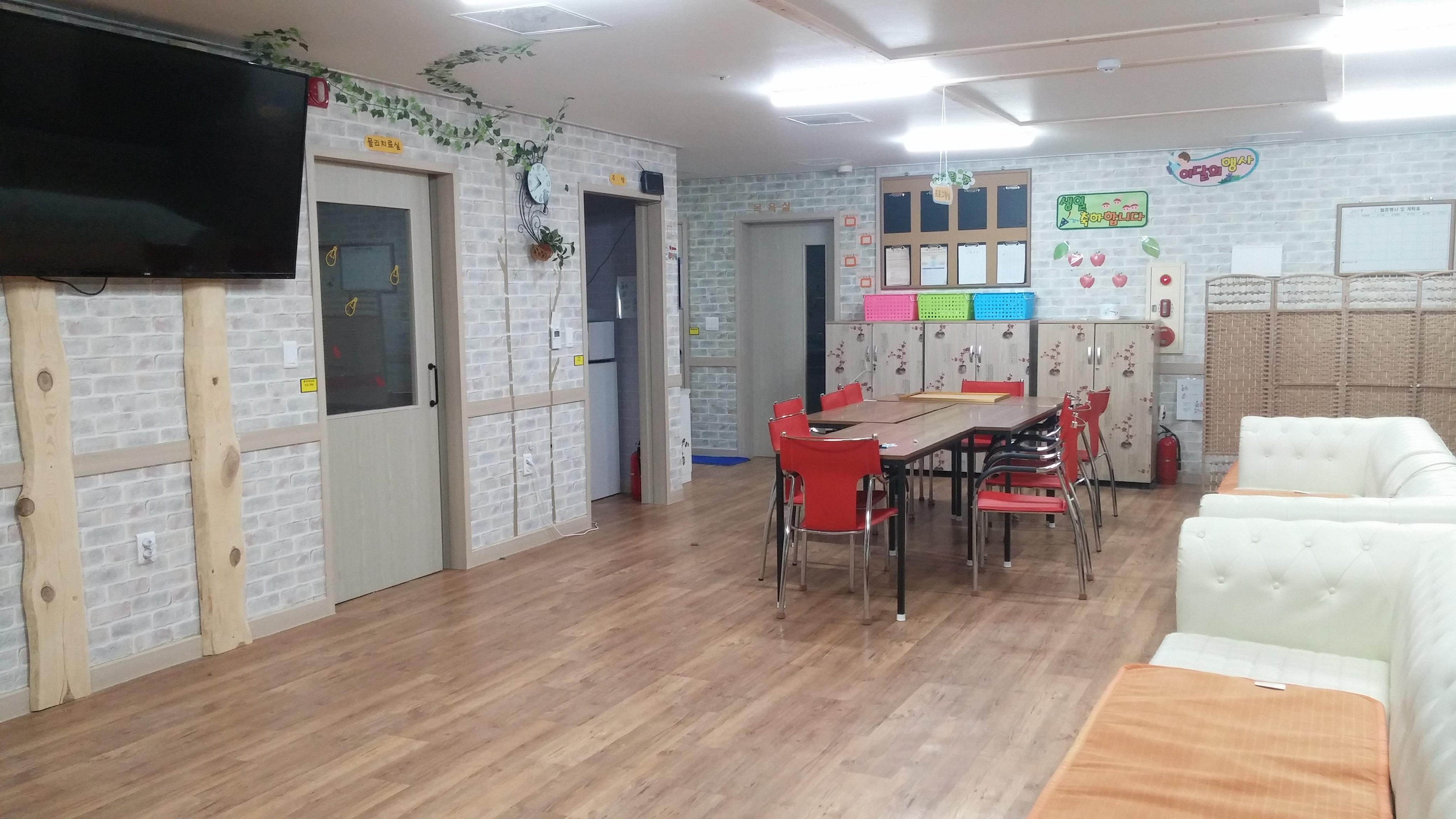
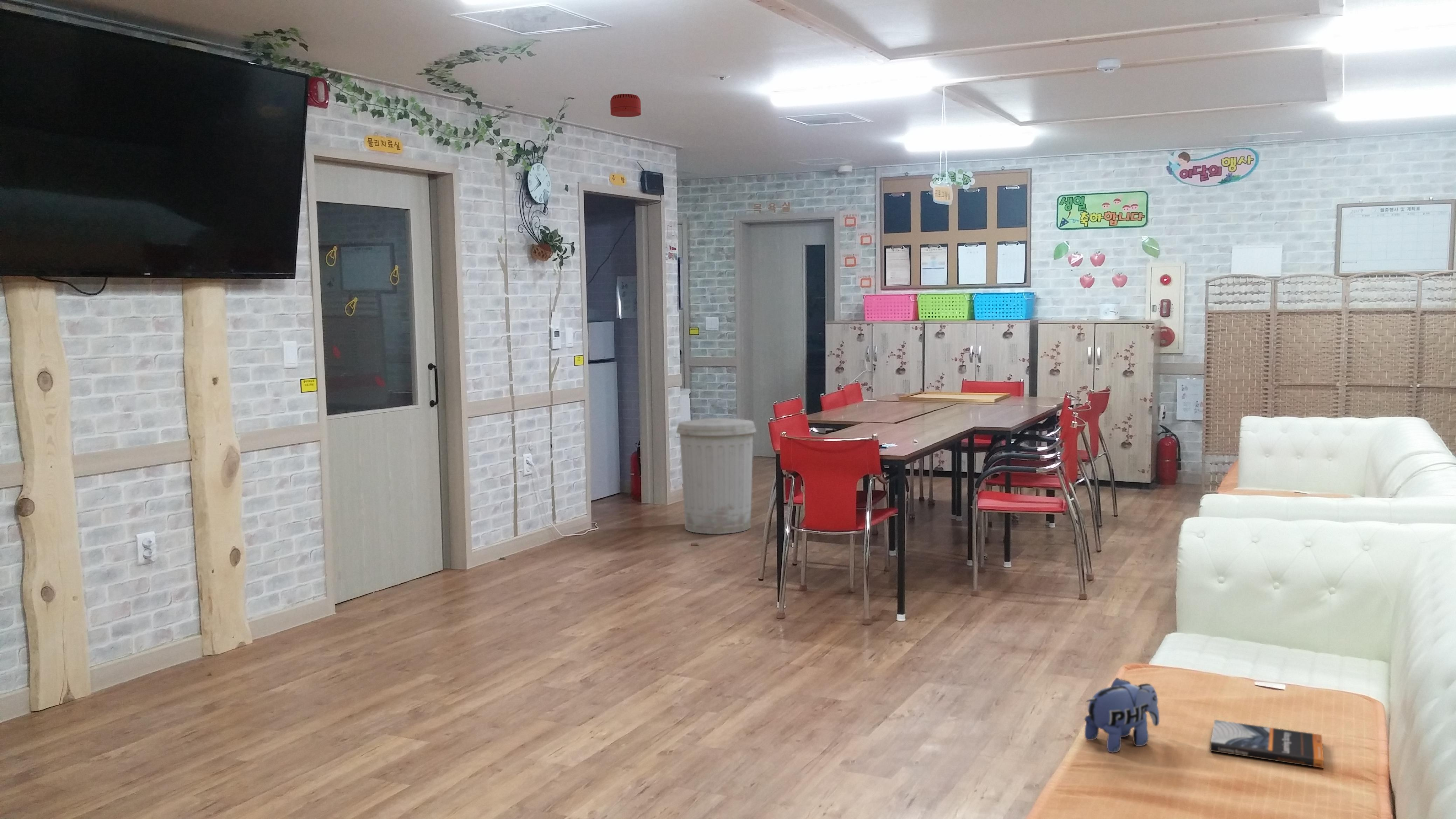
+ trash can [676,418,757,534]
+ smoke detector [610,93,641,117]
+ book [1210,719,1324,769]
+ plush toy [1084,677,1160,753]
